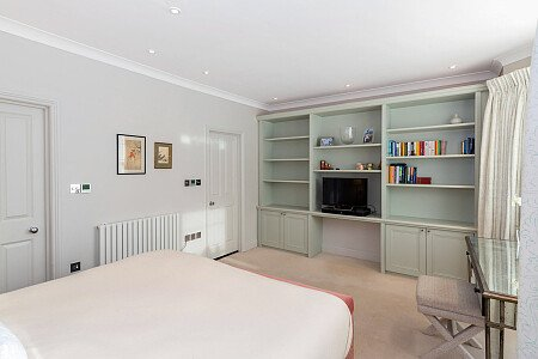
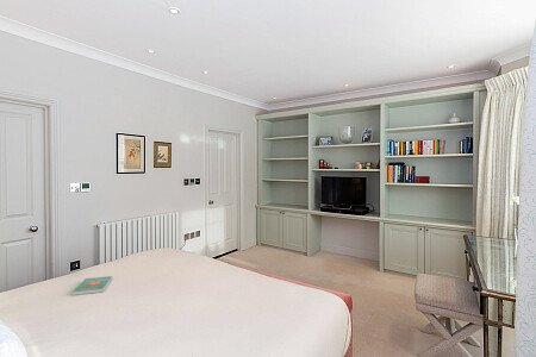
+ book [70,275,113,296]
